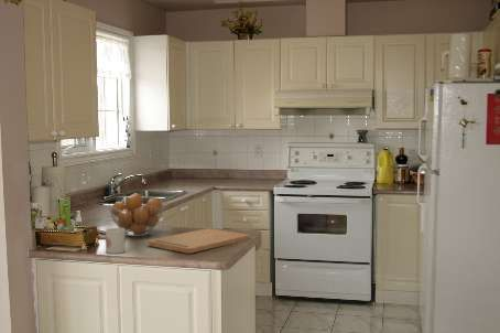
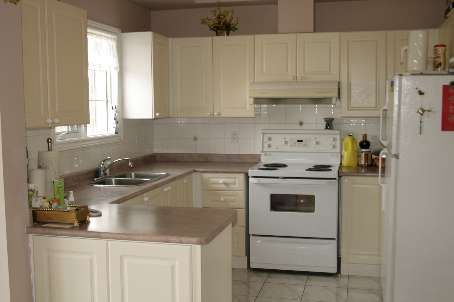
- fruit basket [108,192,165,237]
- cutting board [146,227,251,255]
- mug [105,227,127,255]
